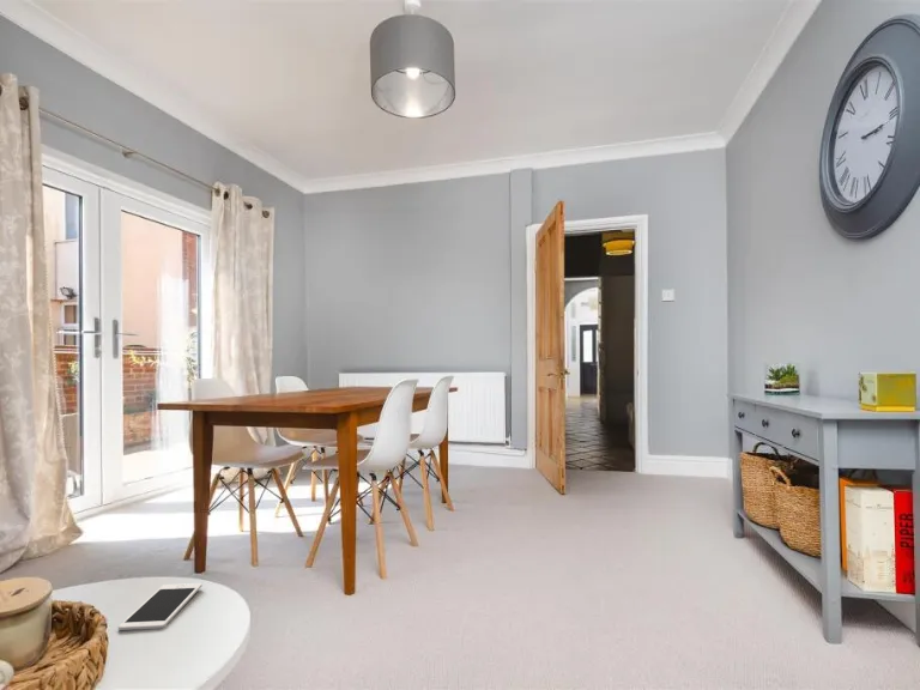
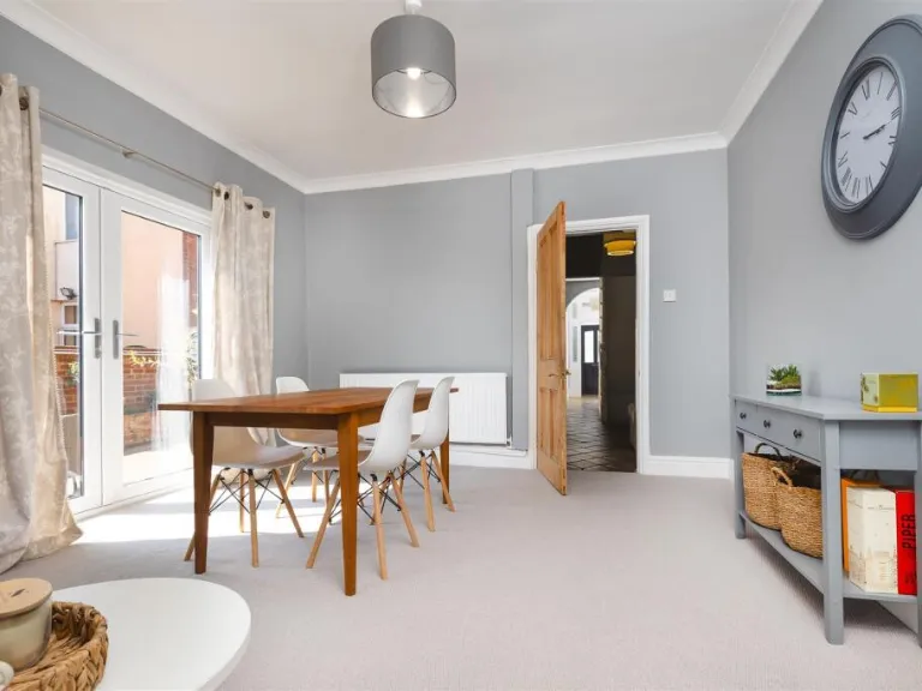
- cell phone [117,582,204,631]
